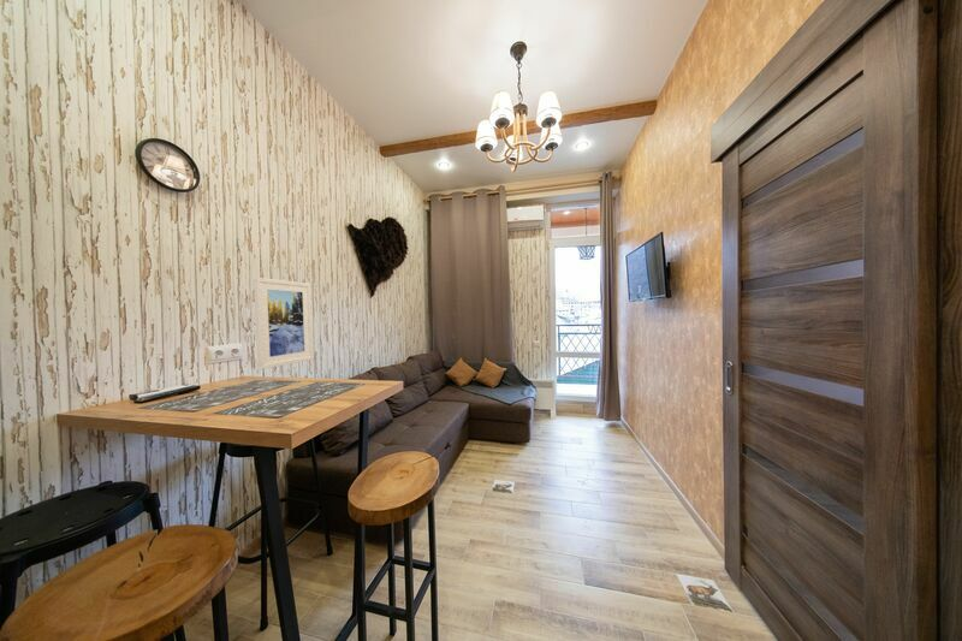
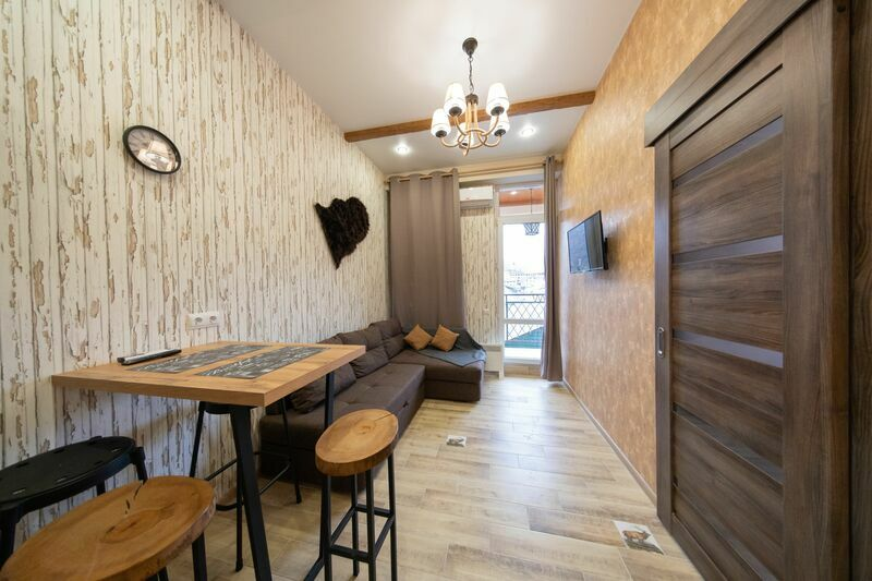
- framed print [253,277,314,370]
